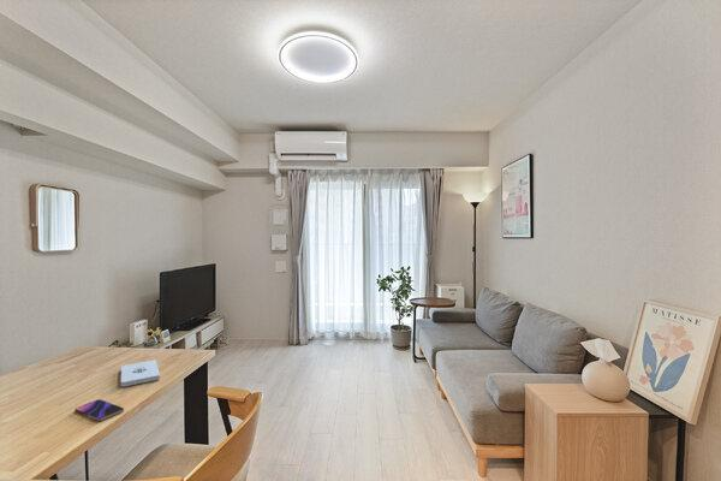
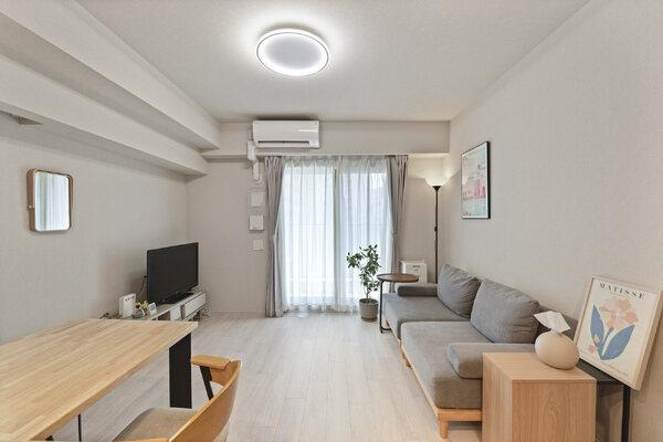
- smartphone [73,398,125,422]
- notepad [120,358,161,387]
